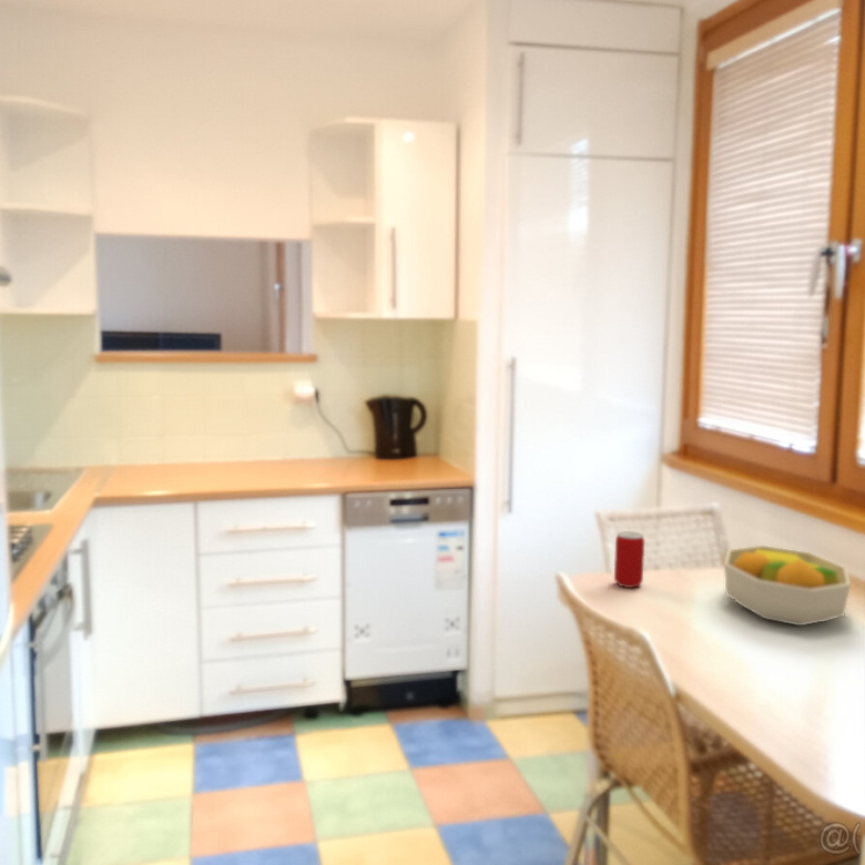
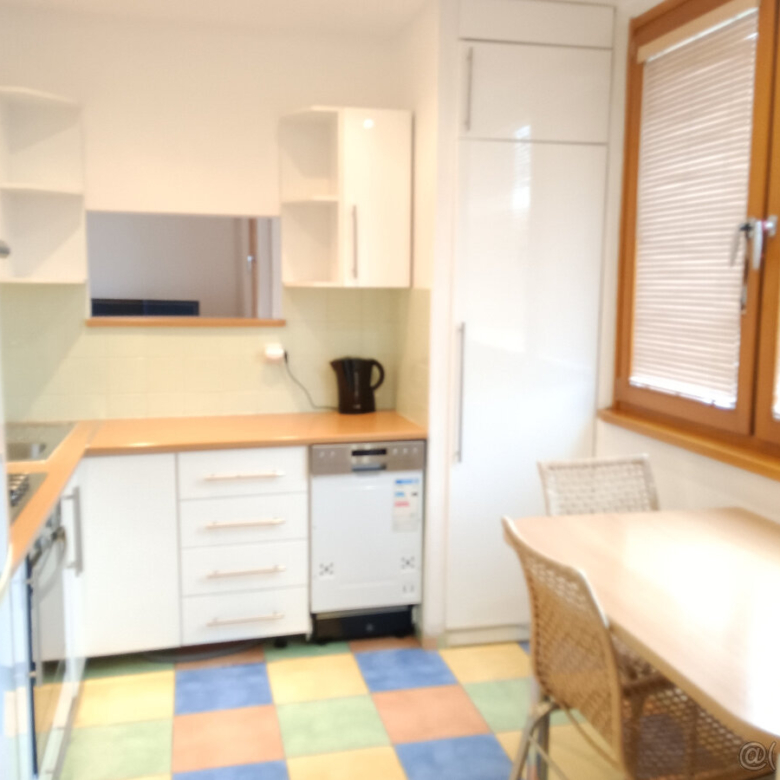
- fruit bowl [723,545,852,627]
- beverage can [613,531,645,589]
